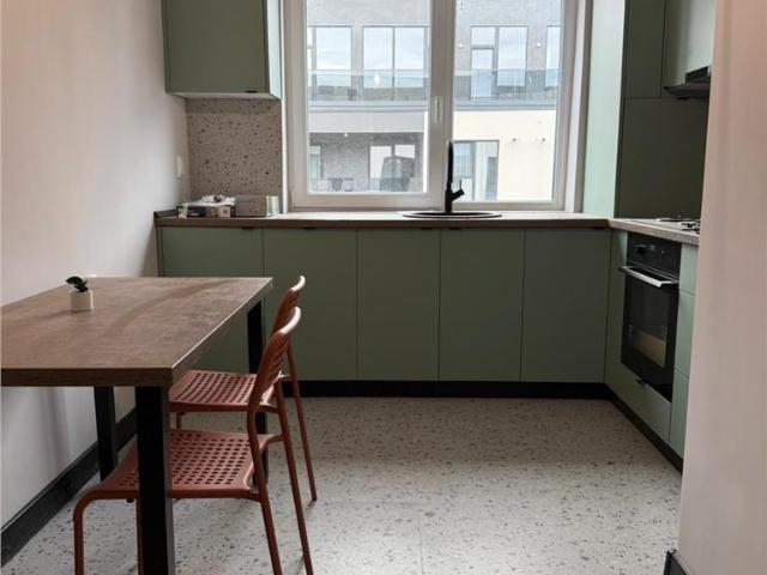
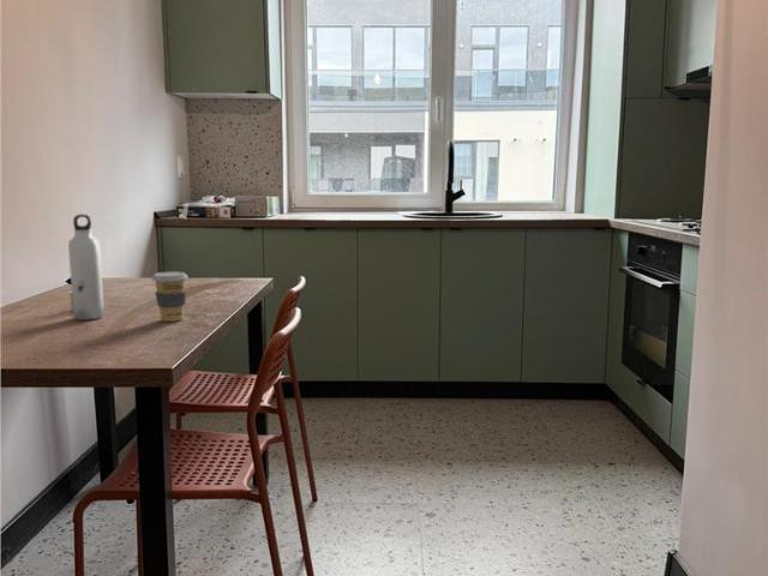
+ water bottle [67,214,106,322]
+ coffee cup [150,270,190,323]
